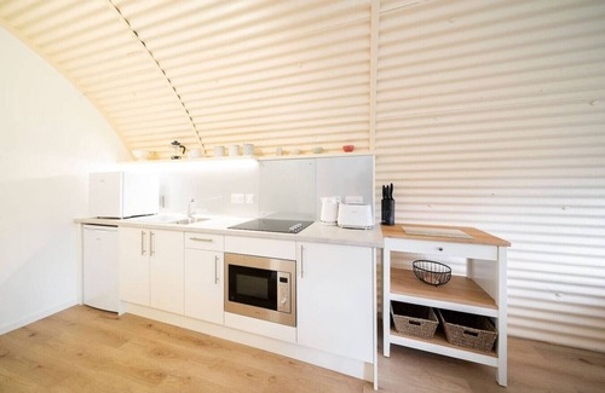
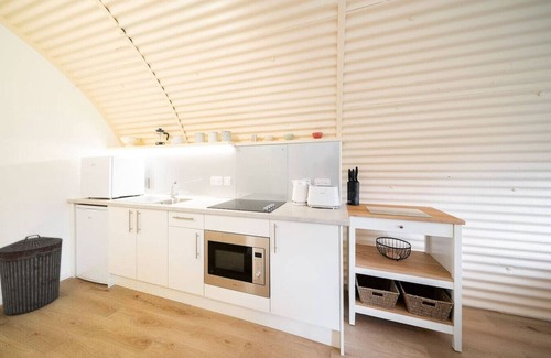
+ trash can [0,234,64,316]
